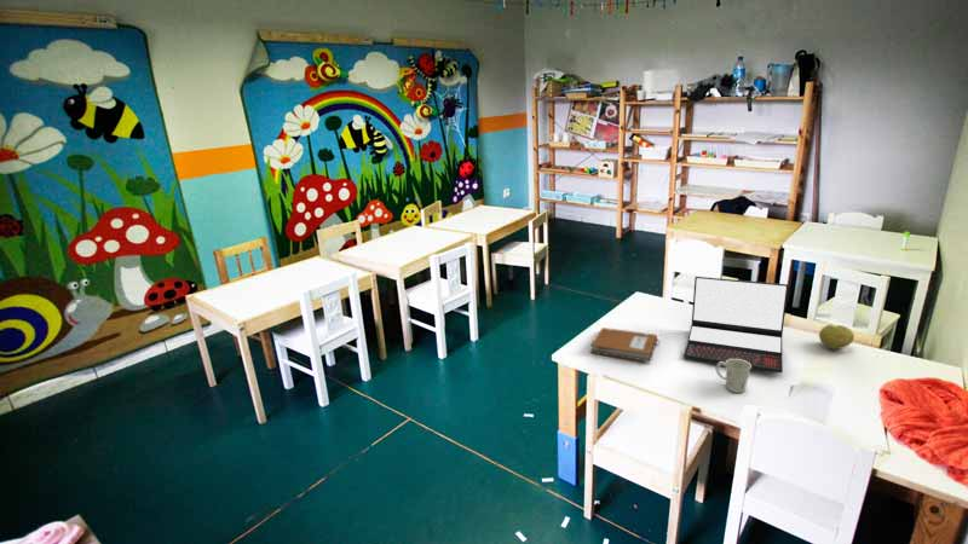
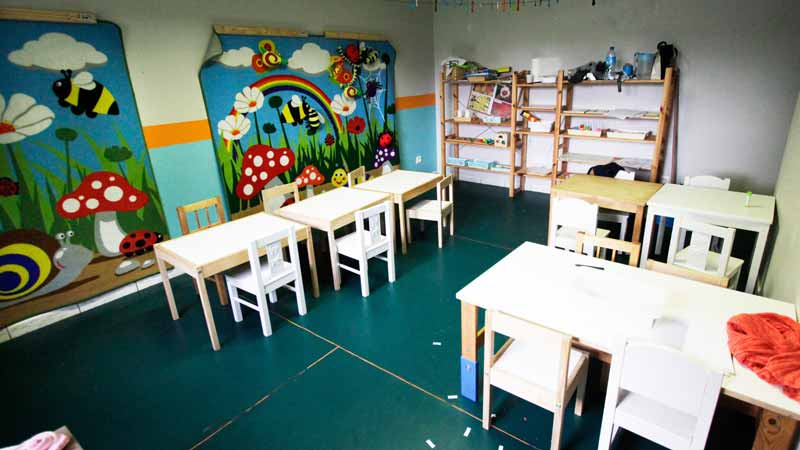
- laptop [682,276,789,374]
- notebook [589,326,661,363]
- mug [715,359,751,394]
- fruit [818,323,855,351]
